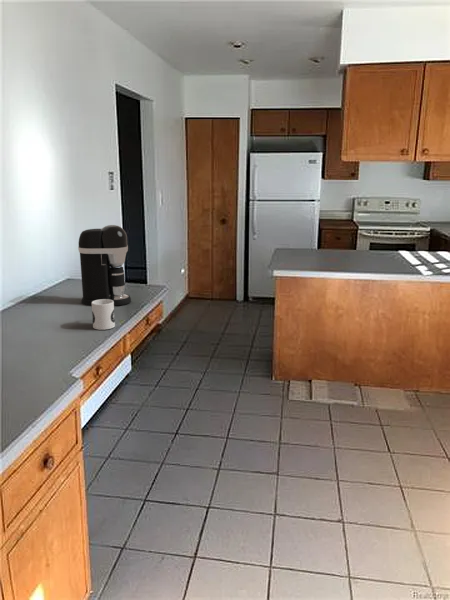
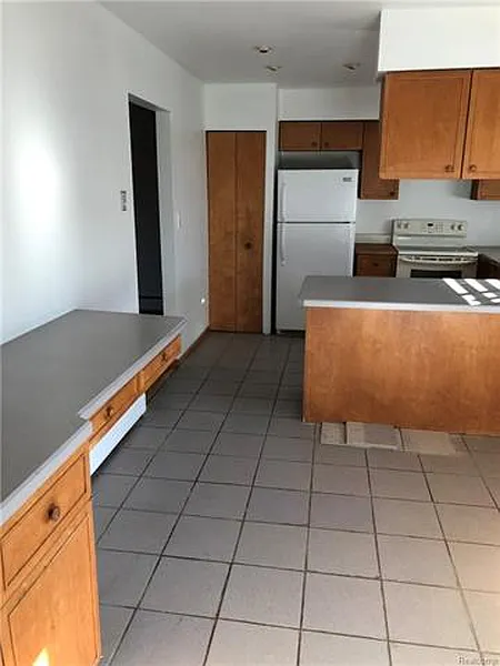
- coffee maker [77,224,132,307]
- mug [91,299,116,331]
